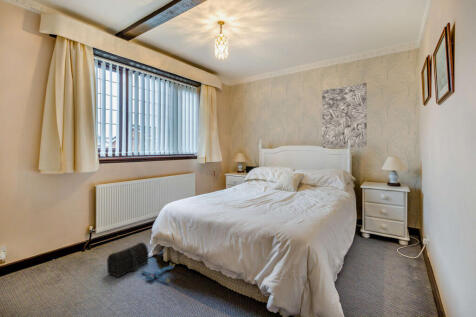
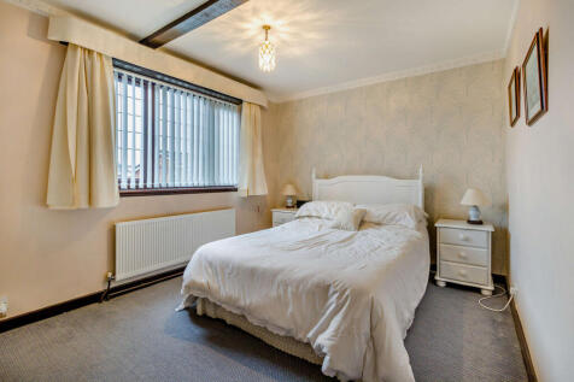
- treasure chest [106,241,149,278]
- wall art [321,82,368,149]
- plush toy [140,262,176,283]
